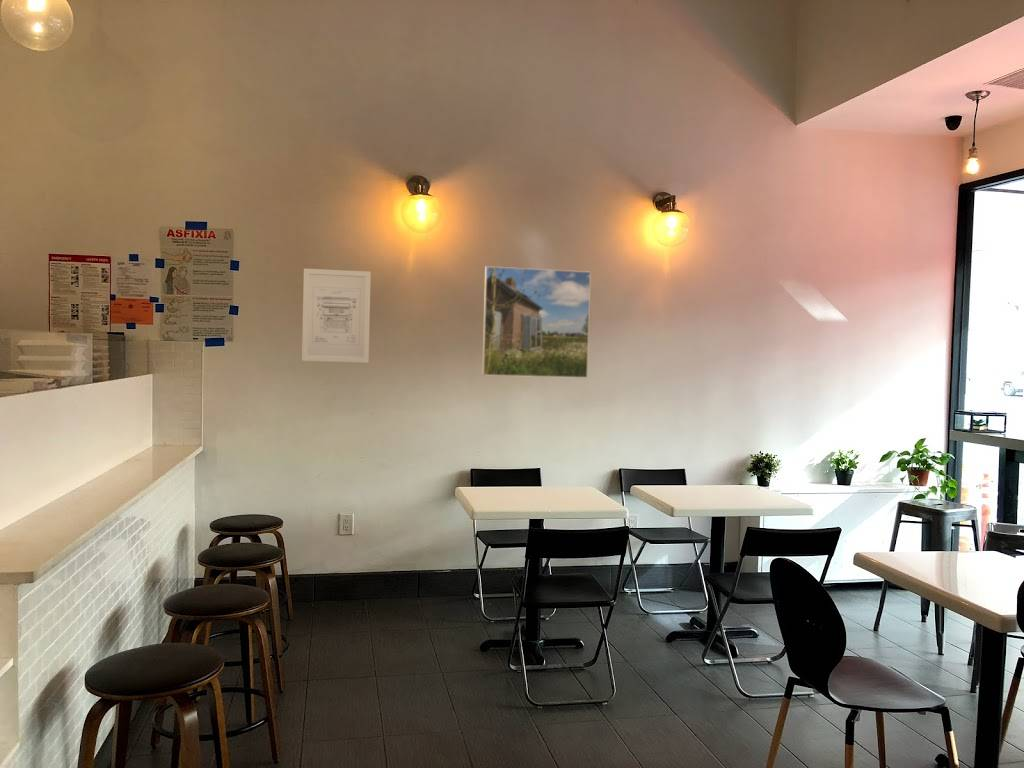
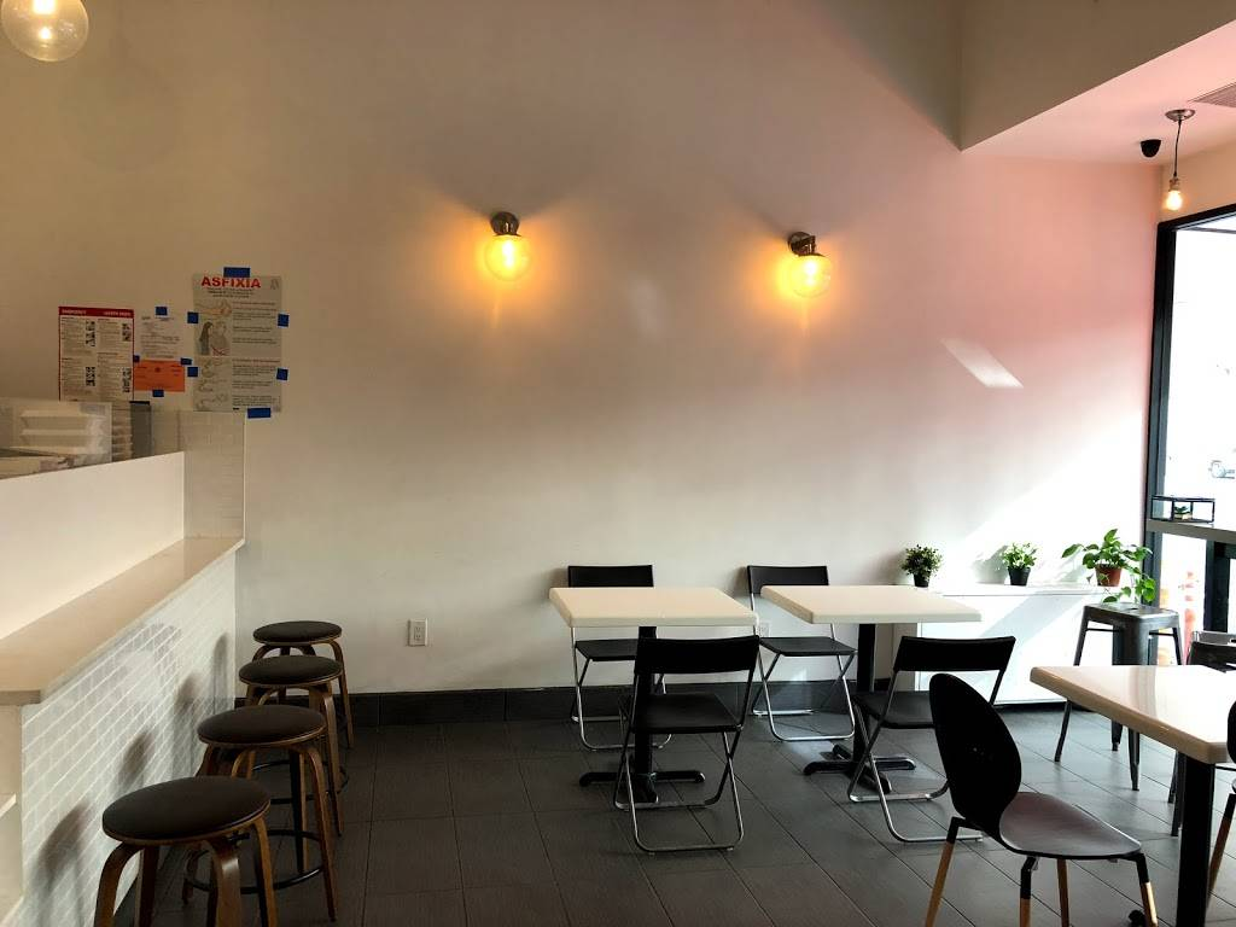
- wall art [301,268,372,364]
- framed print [481,265,592,379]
